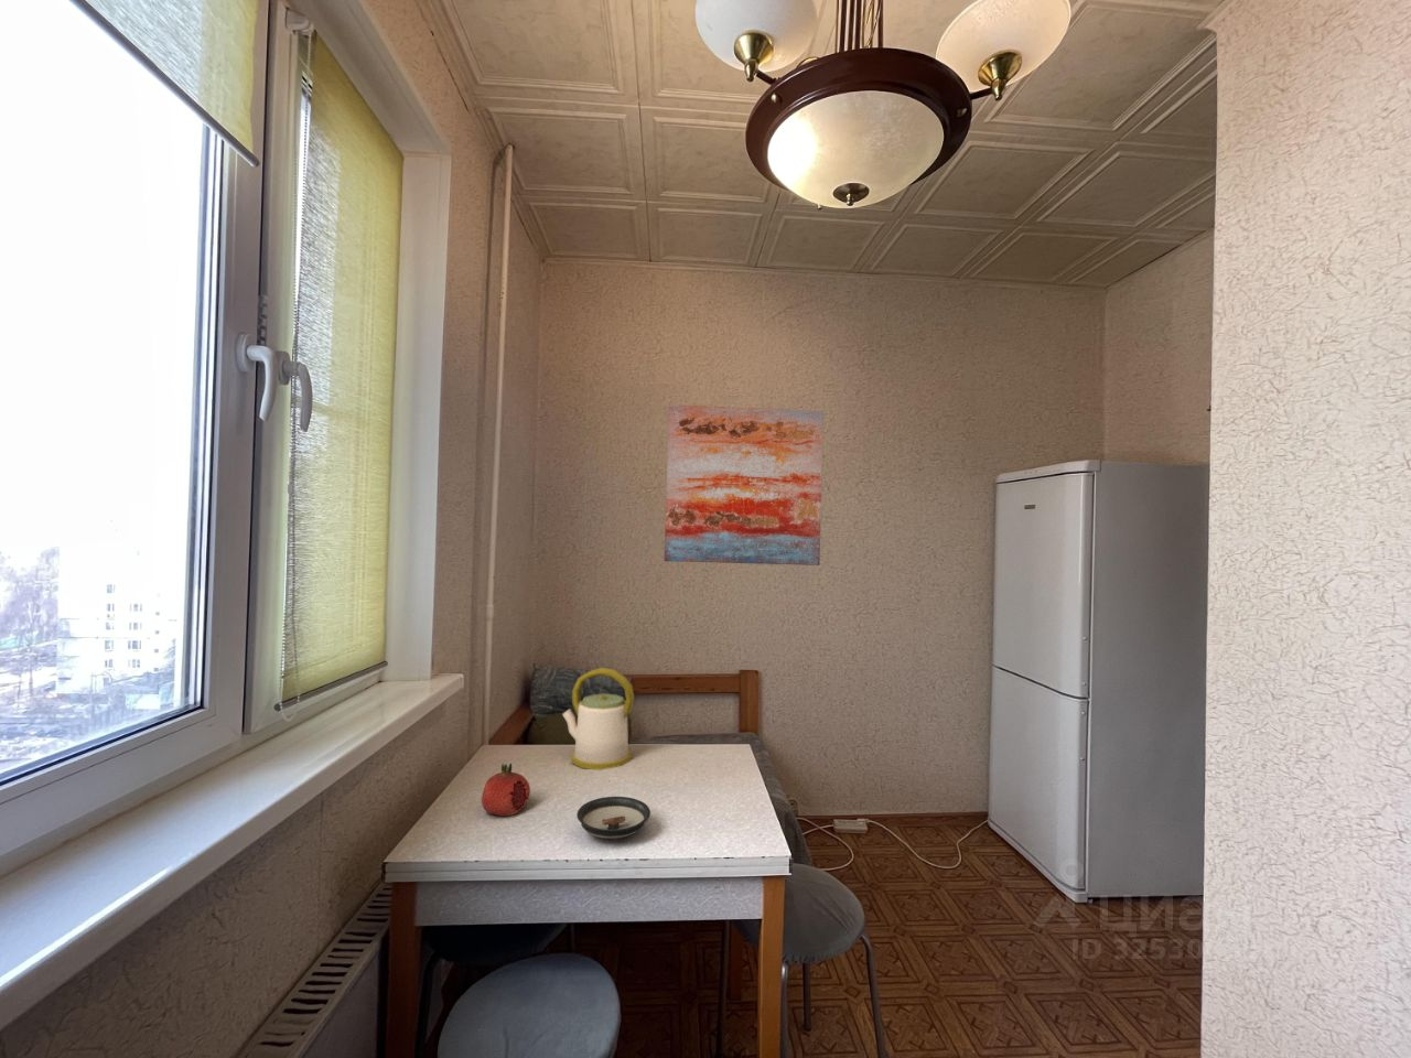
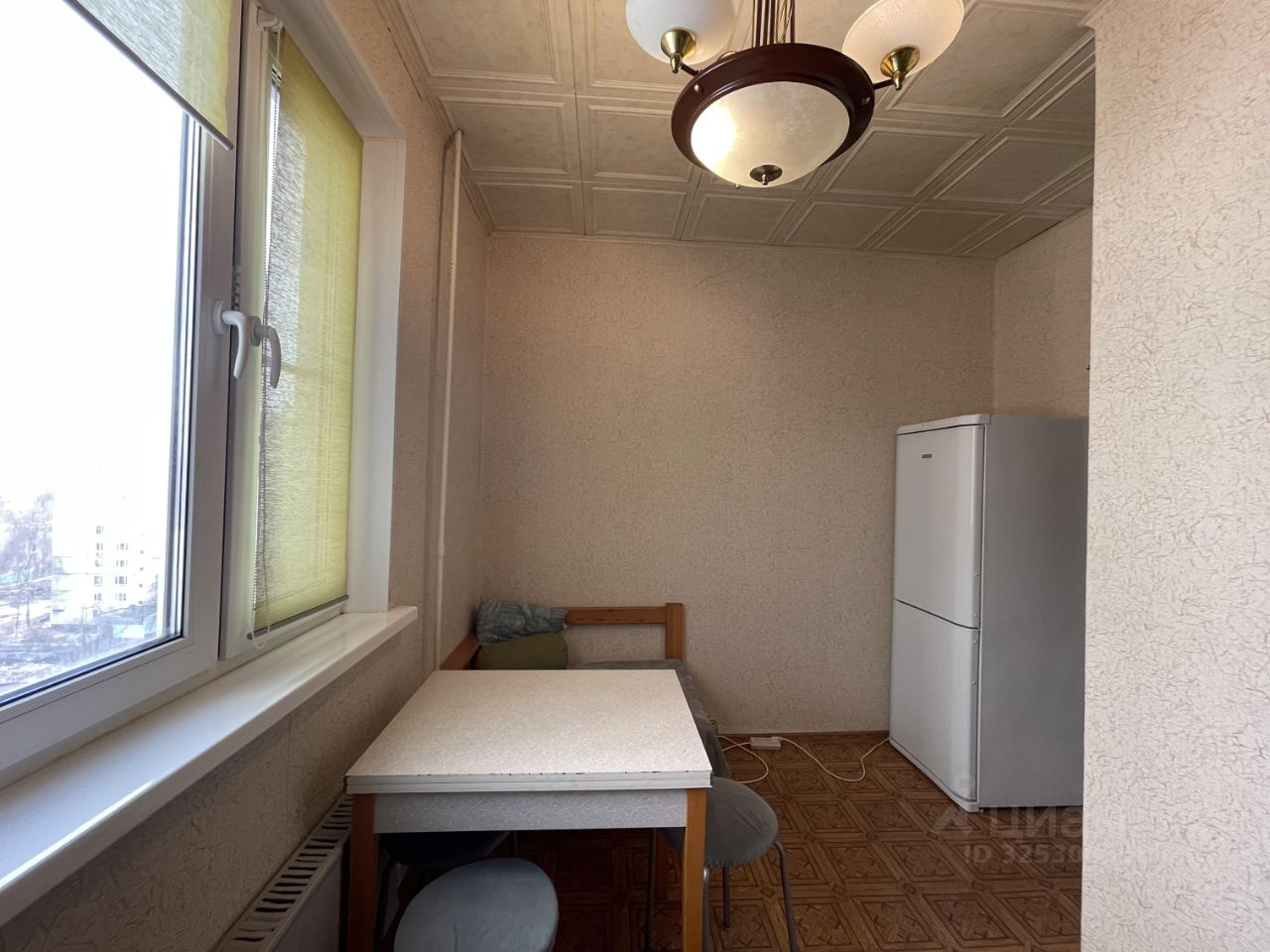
- kettle [561,667,636,770]
- saucer [576,796,651,840]
- wall art [663,403,824,567]
- fruit [481,762,531,817]
